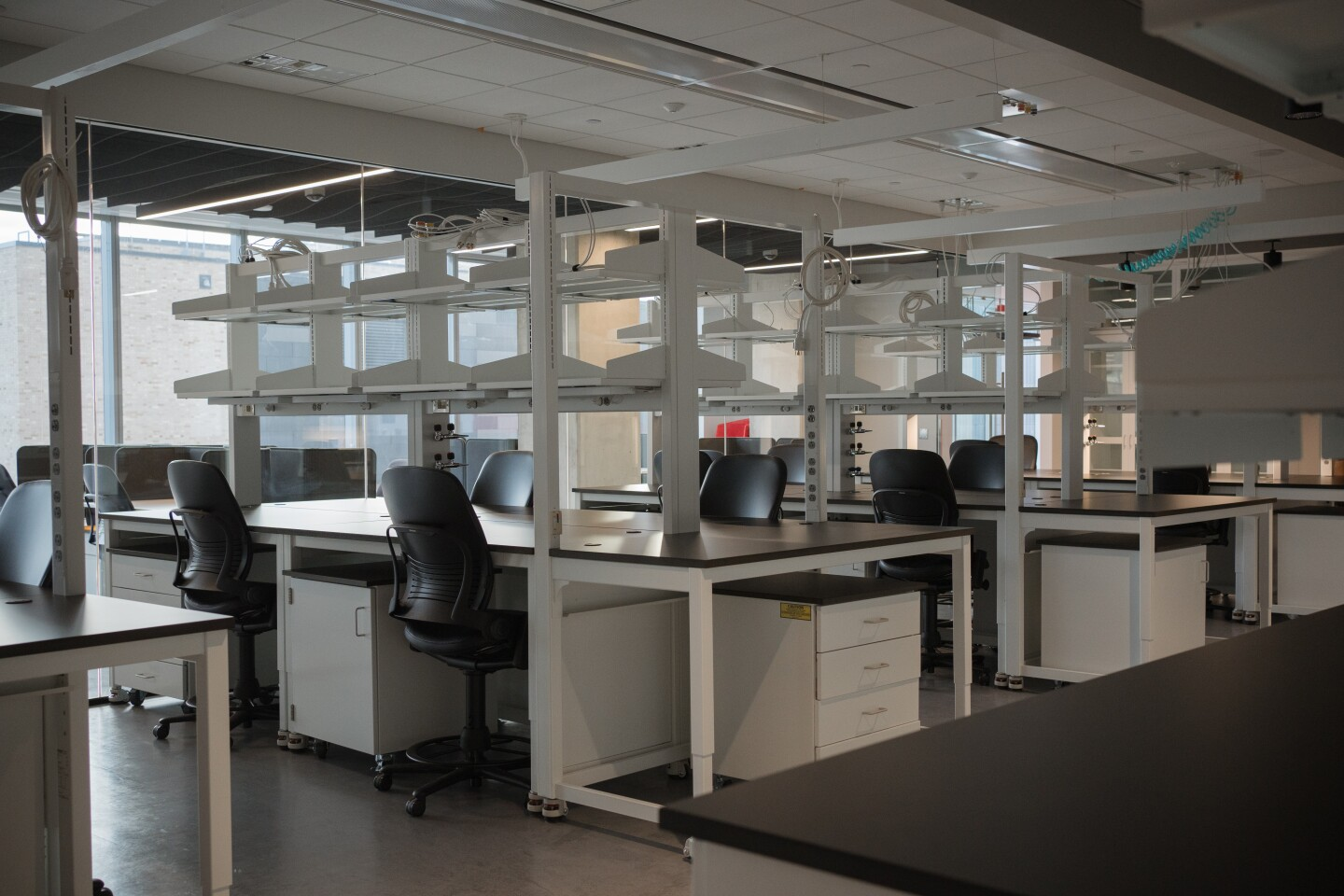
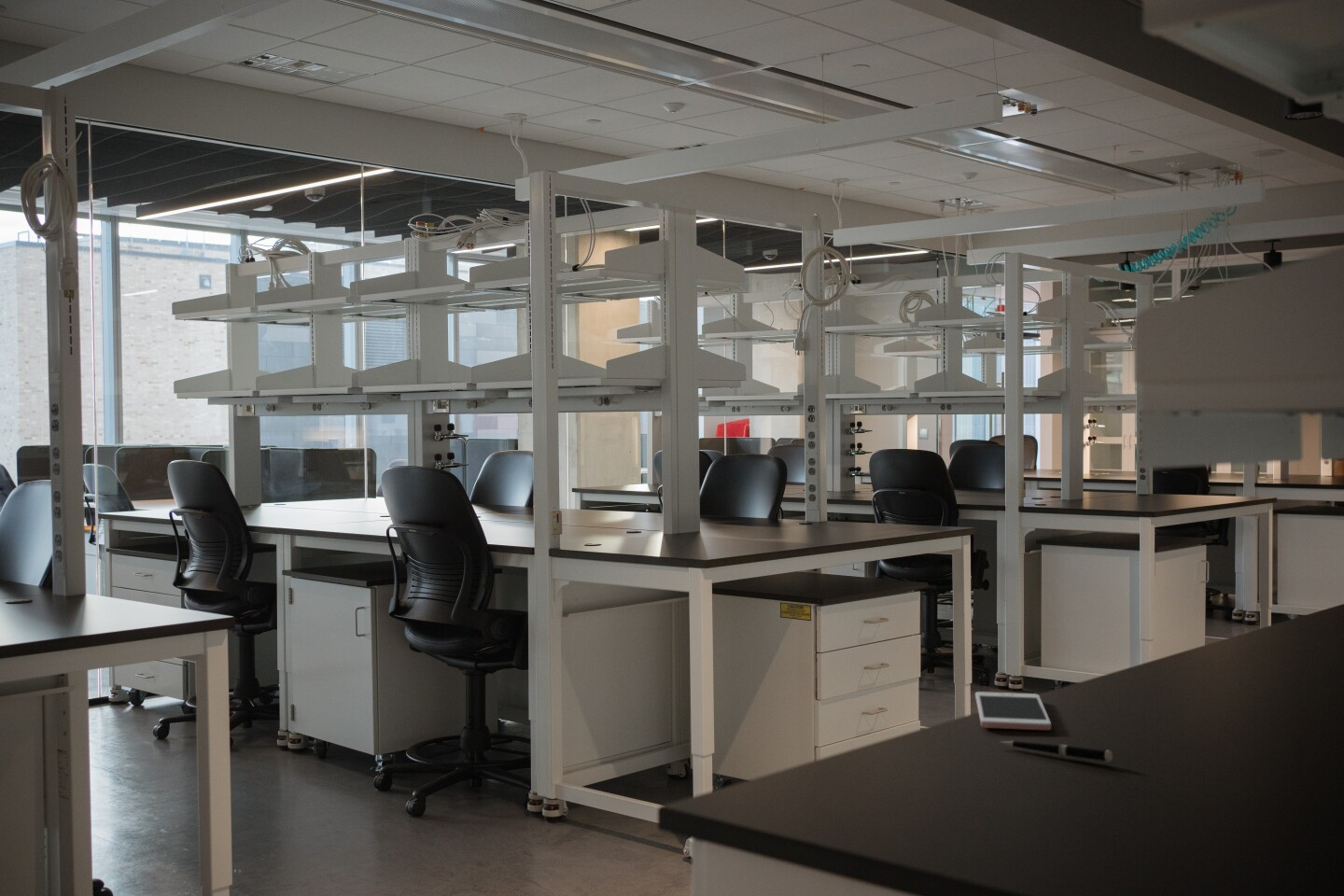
+ pen [1000,740,1113,763]
+ cell phone [974,691,1052,731]
